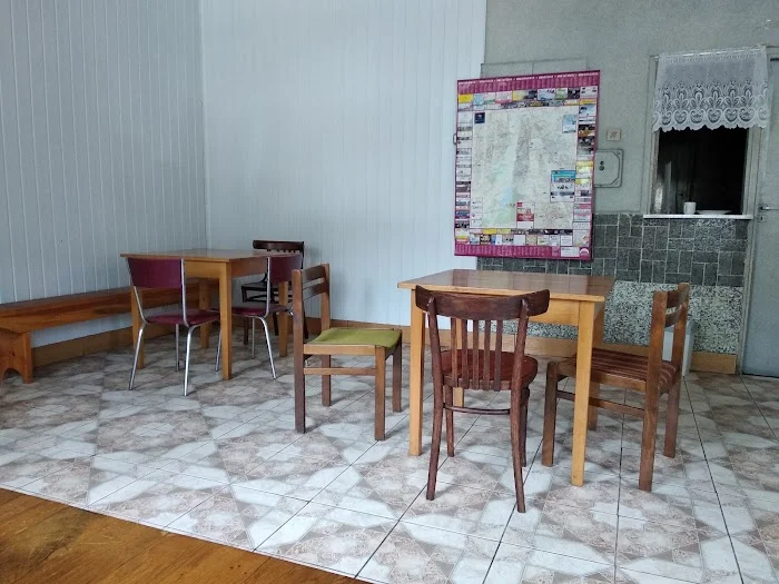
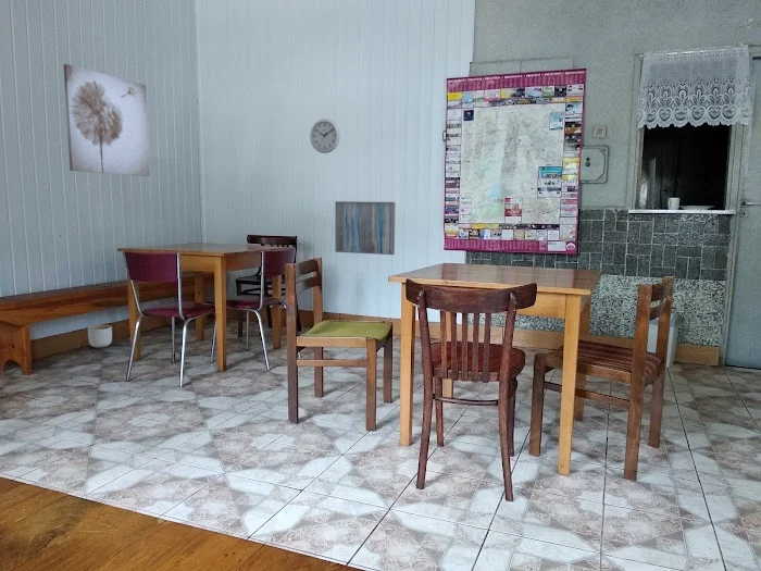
+ wall art [334,200,397,256]
+ wall clock [309,117,341,154]
+ wall art [63,63,151,177]
+ planter [87,324,113,349]
